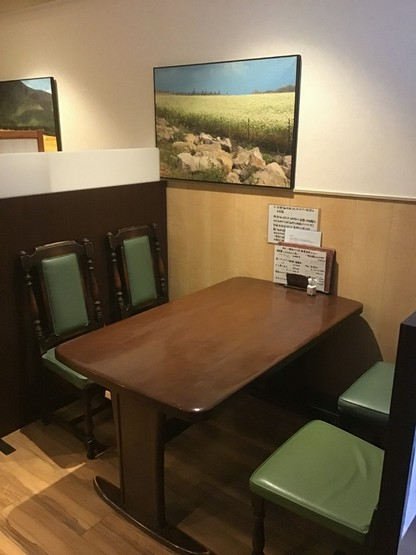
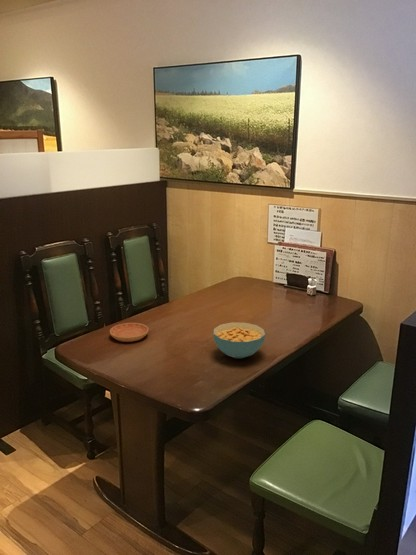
+ cereal bowl [213,321,266,359]
+ saucer [109,322,149,343]
